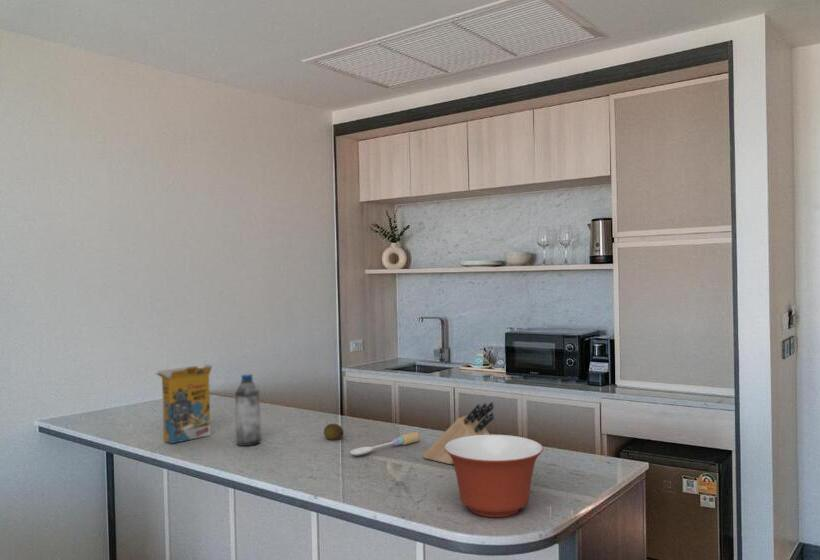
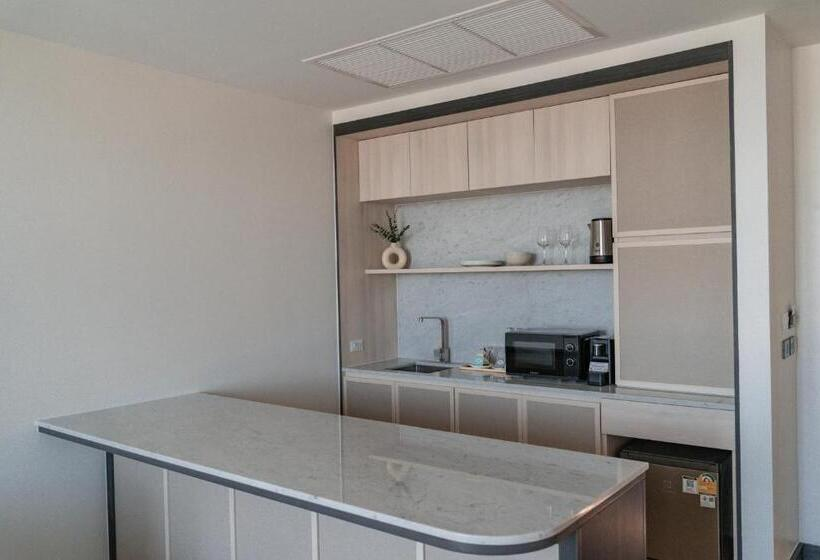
- mixing bowl [444,434,544,518]
- fruit [323,423,345,441]
- water bottle [234,373,262,447]
- cereal box [155,363,214,445]
- knife block [422,401,495,466]
- spoon [349,431,421,457]
